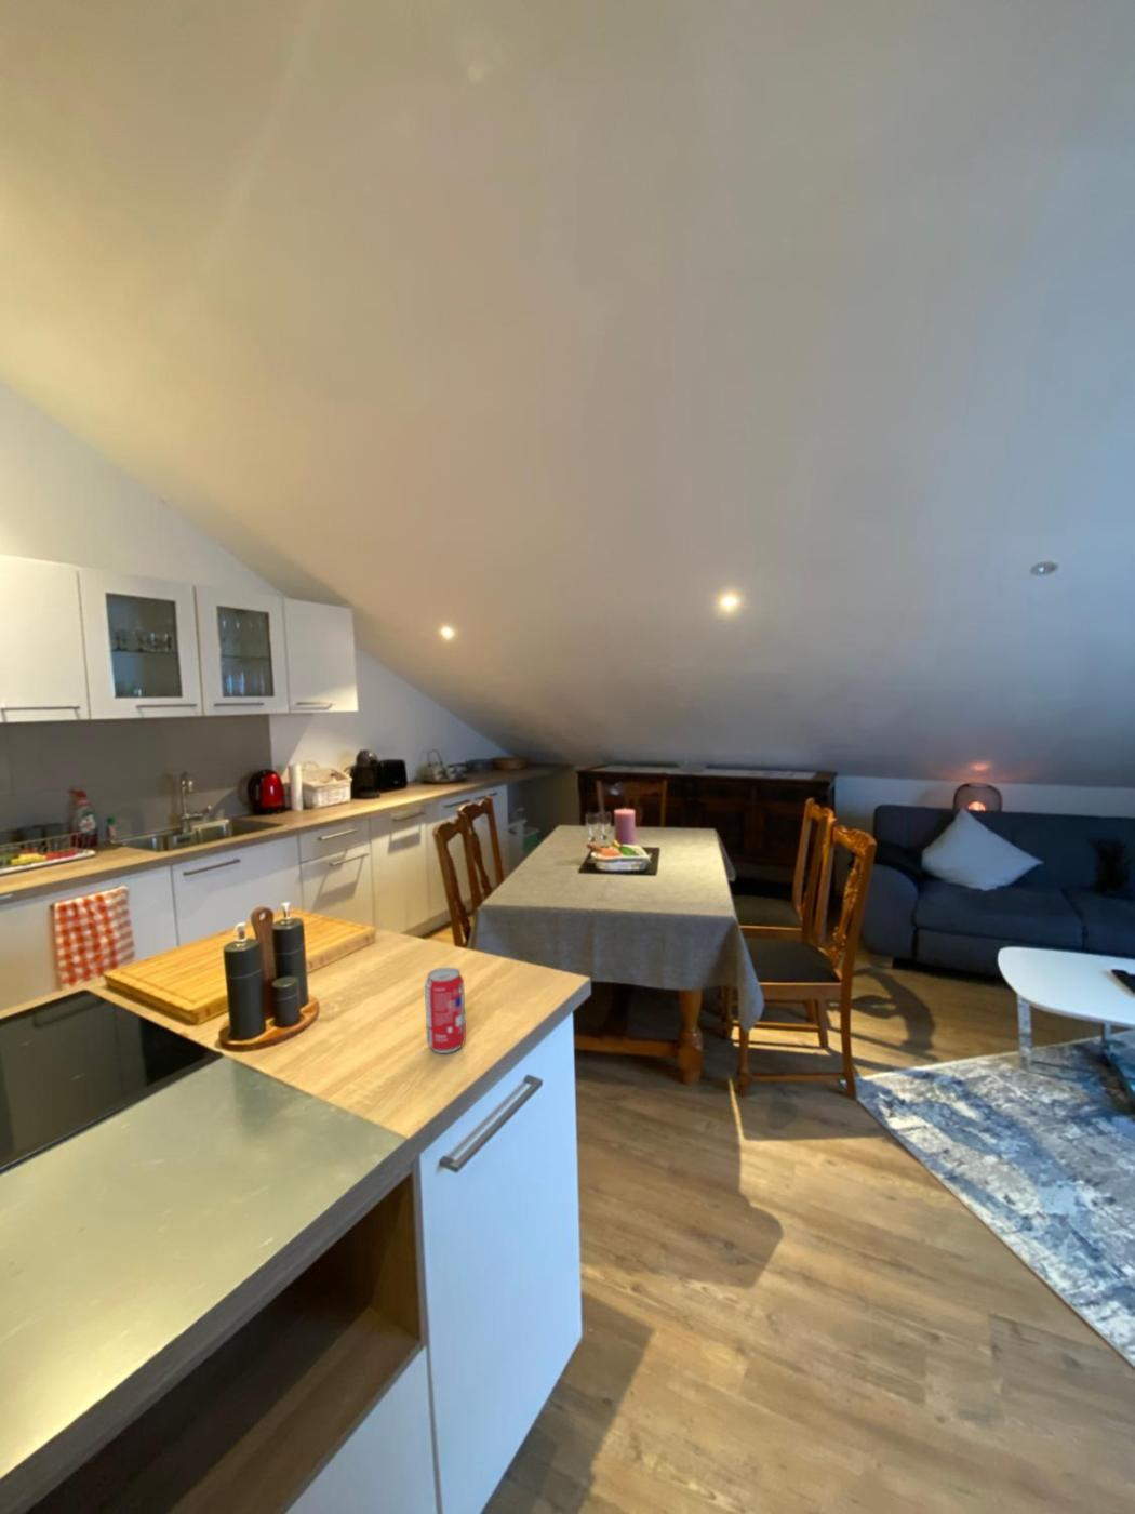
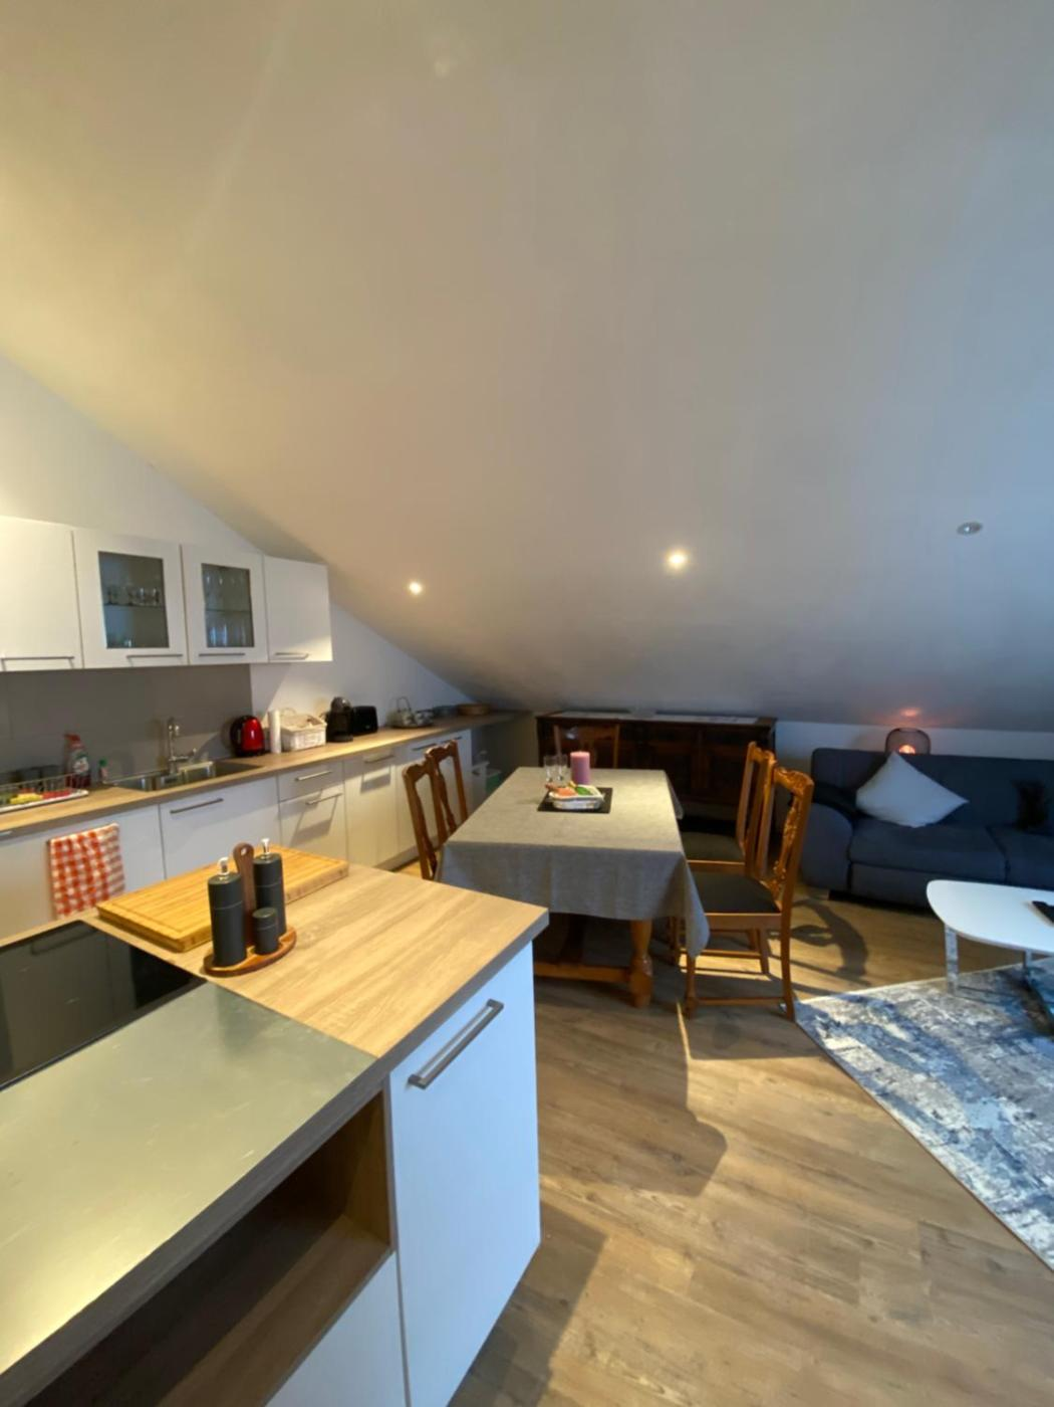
- beverage can [423,966,467,1054]
